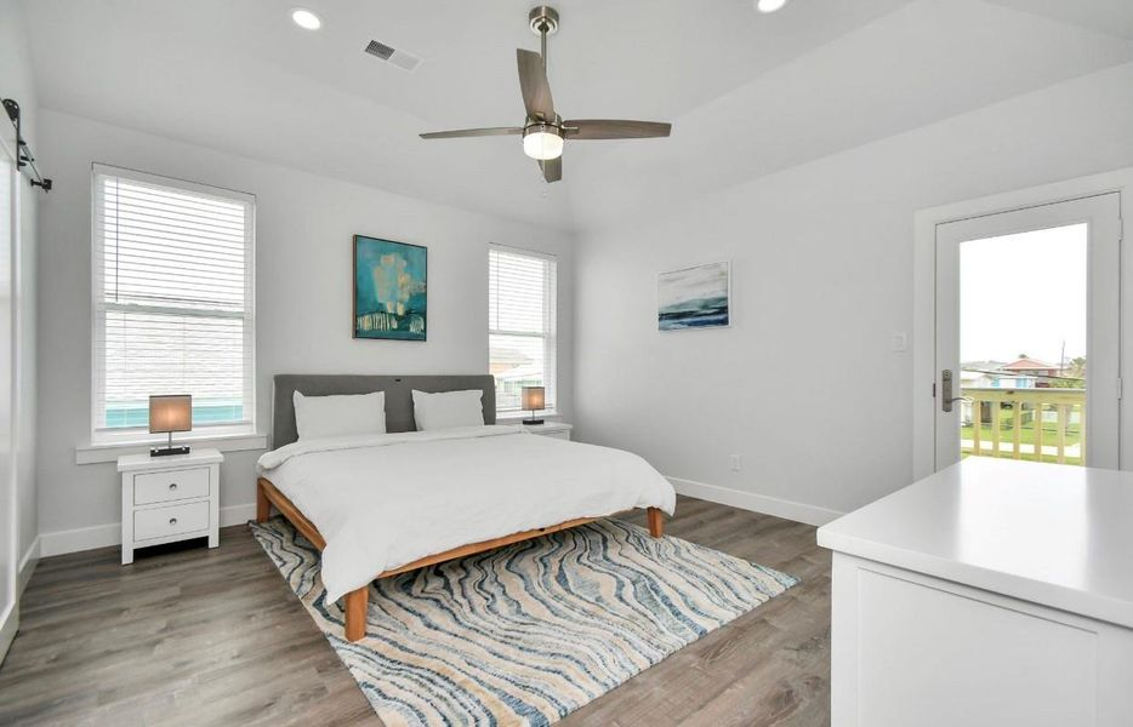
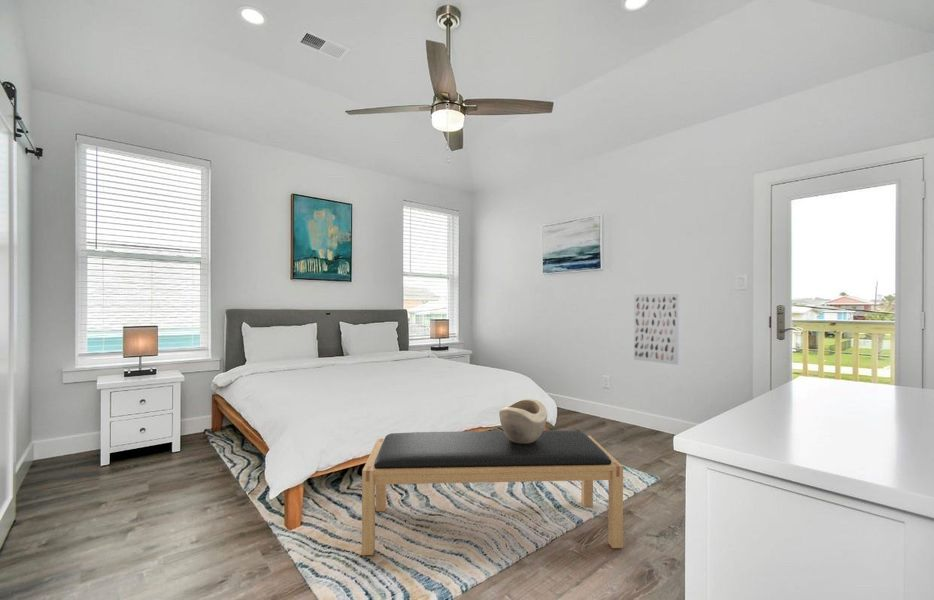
+ bench [361,430,624,556]
+ decorative bowl [498,398,548,444]
+ wall art [633,294,680,366]
